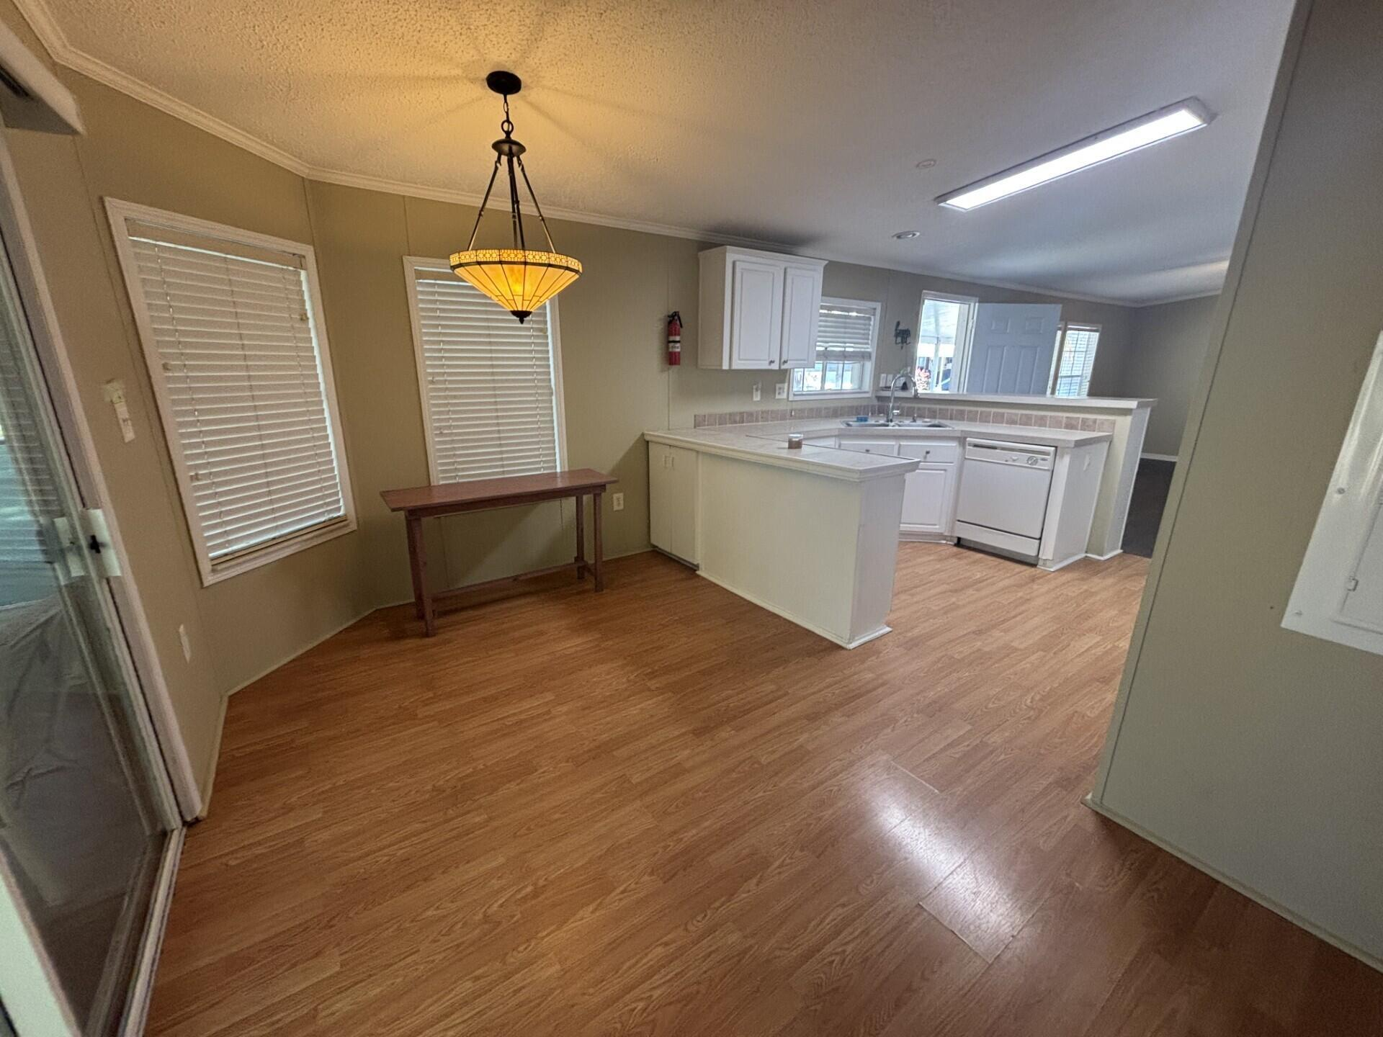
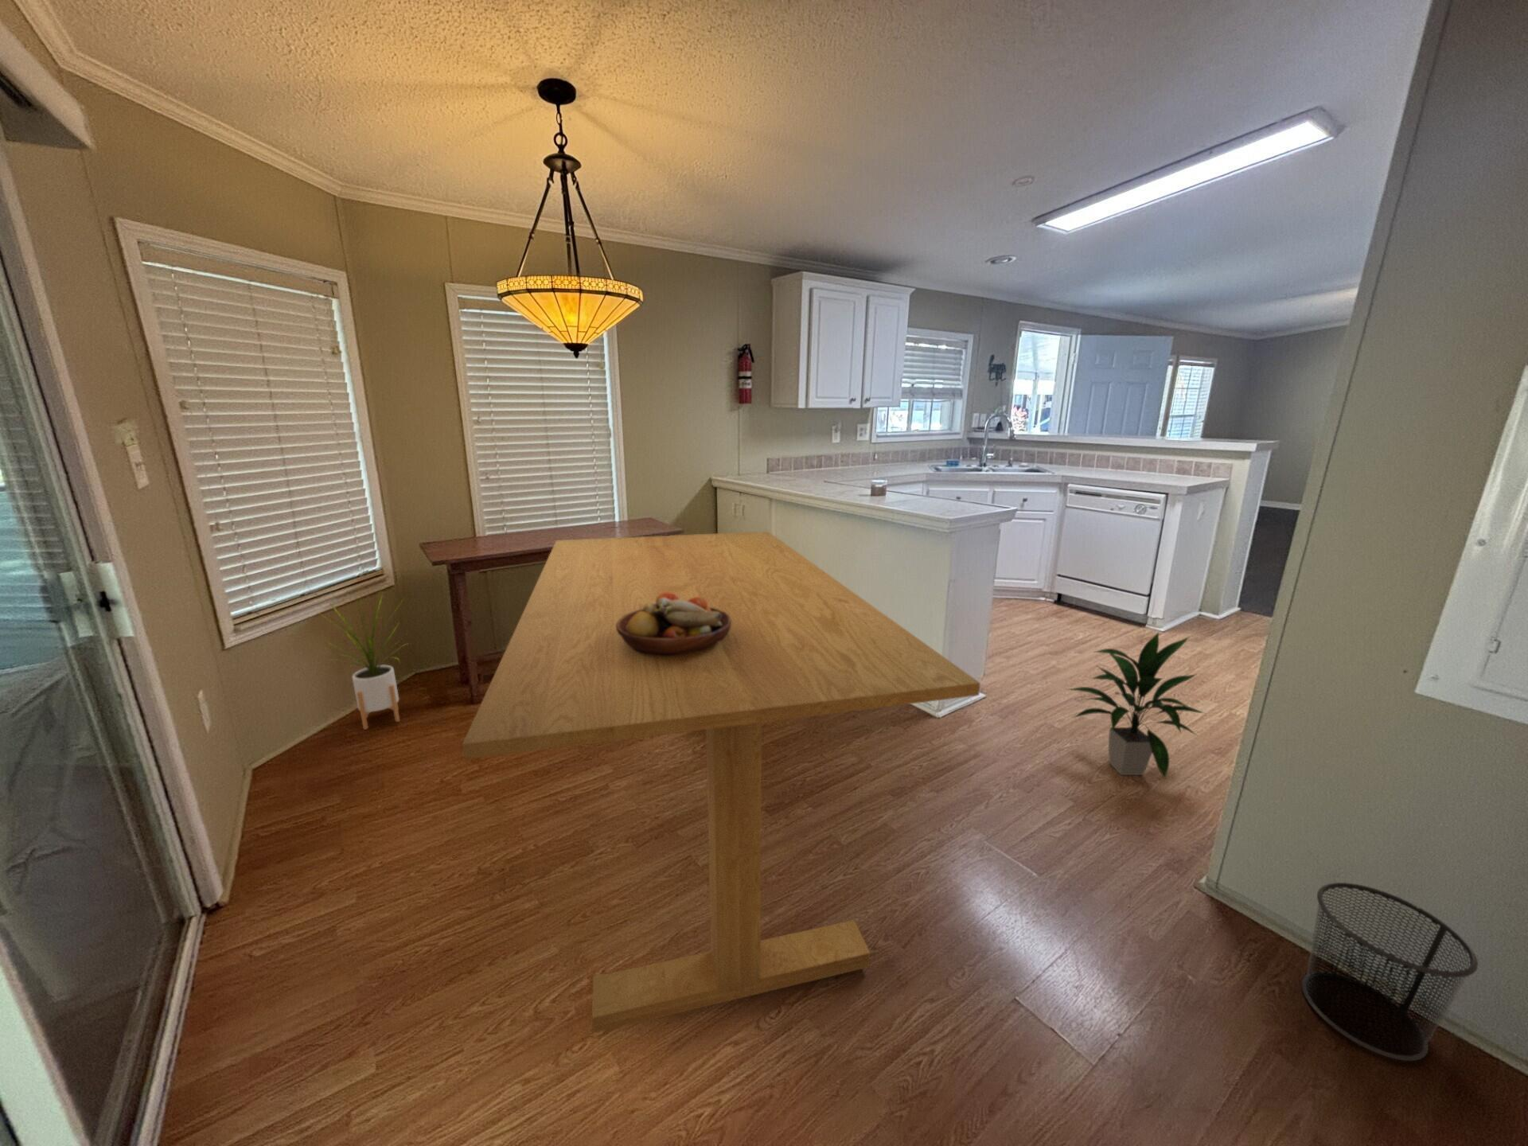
+ fruit bowl [616,593,732,656]
+ dining table [462,531,982,1034]
+ house plant [314,586,414,731]
+ indoor plant [1066,632,1206,781]
+ waste bin [1301,882,1480,1062]
